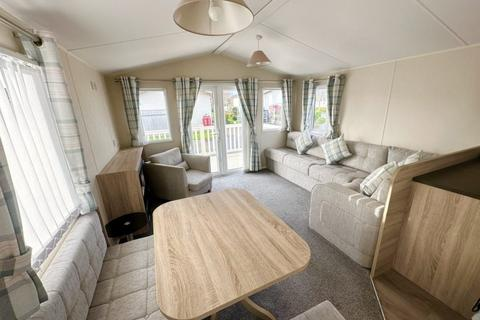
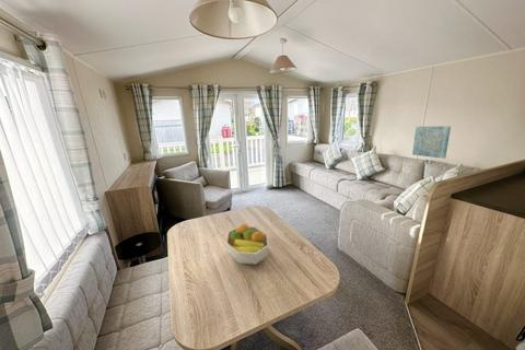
+ wall art [411,125,452,160]
+ fruit bowl [224,223,270,266]
